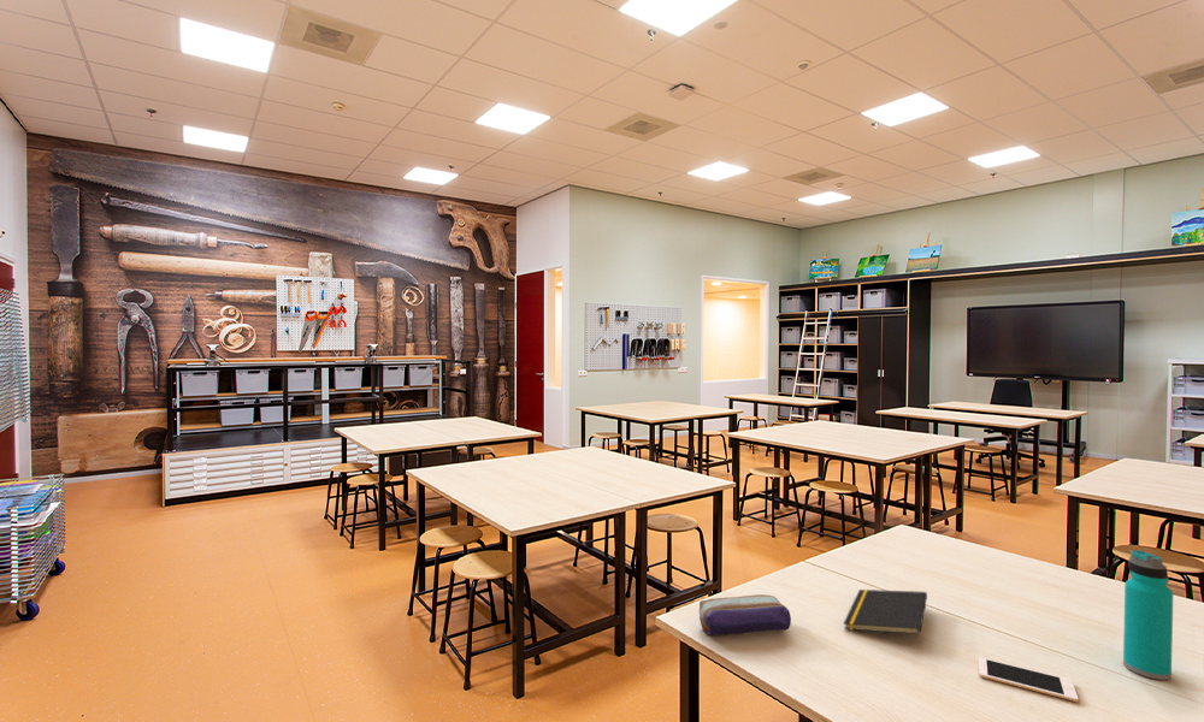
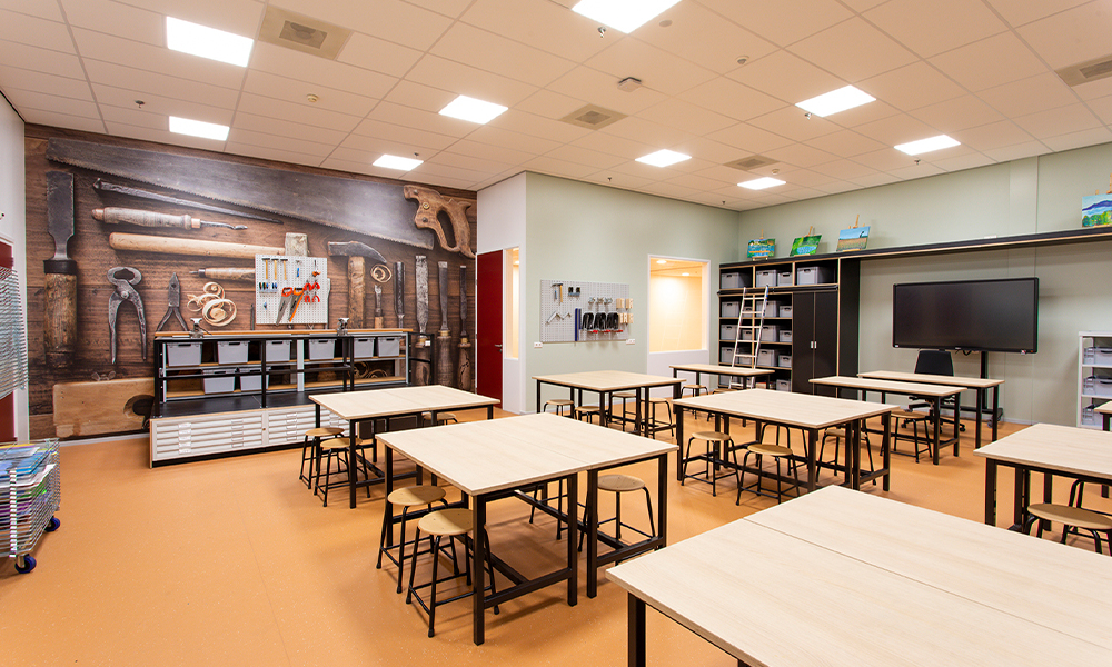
- cell phone [978,656,1079,703]
- water bottle [1122,549,1174,681]
- notepad [843,588,928,635]
- pencil case [698,593,792,637]
